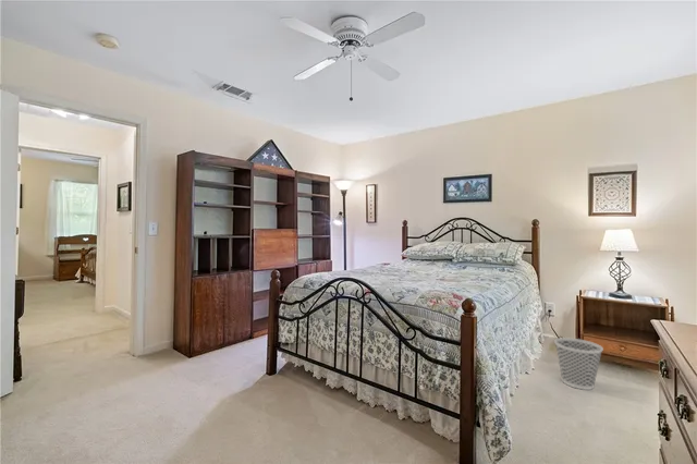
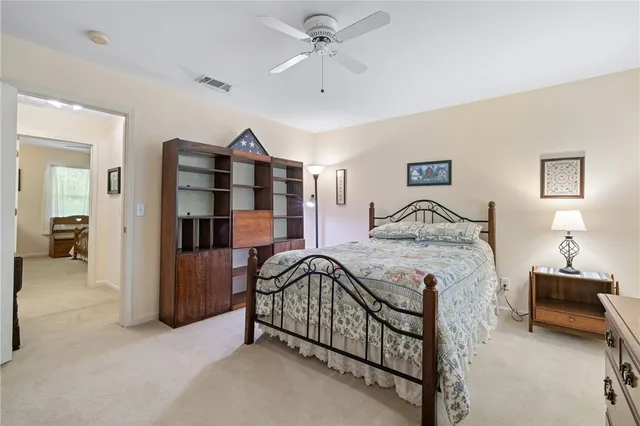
- wastebasket [553,337,604,391]
